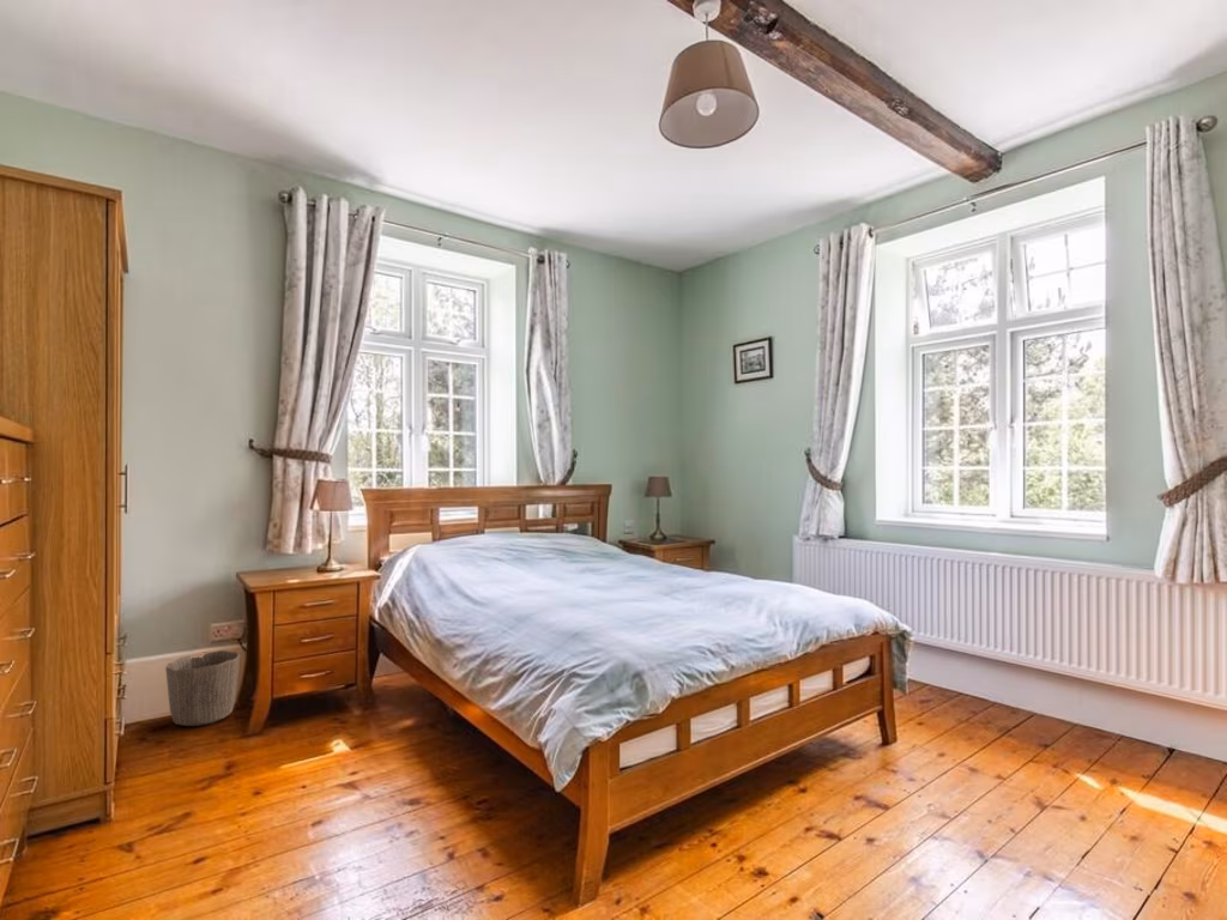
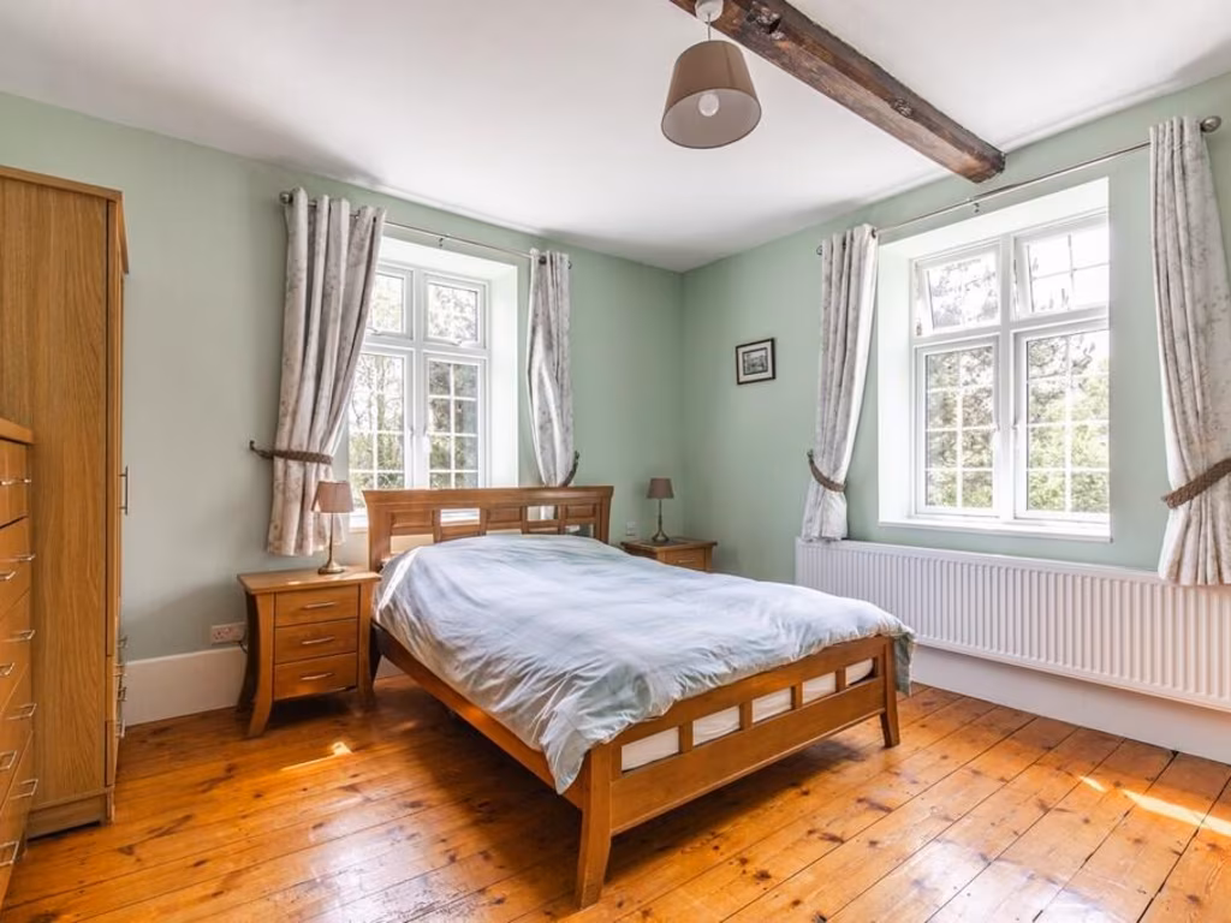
- waste basket [164,649,241,727]
